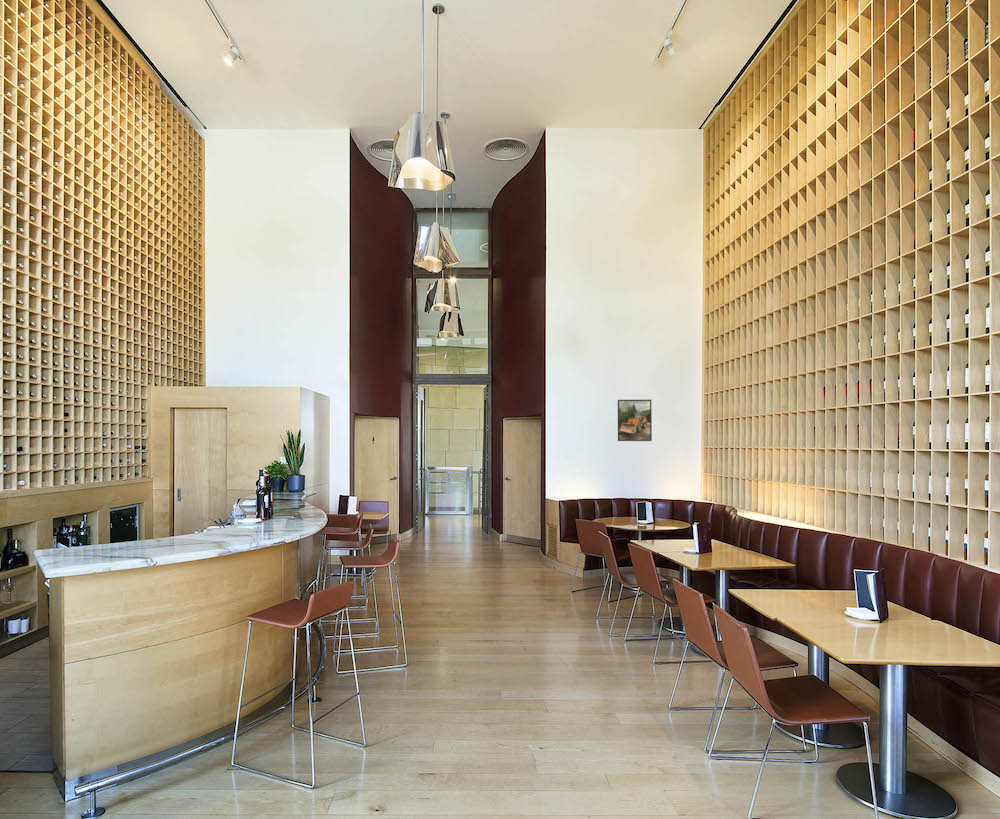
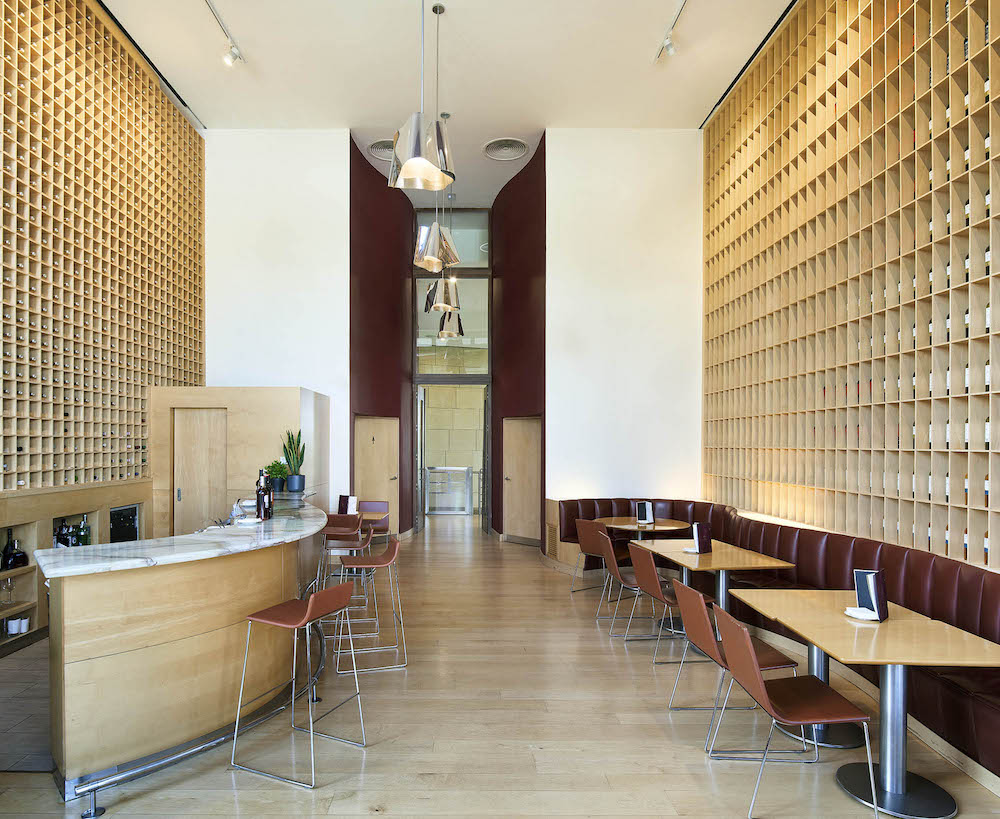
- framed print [617,399,653,442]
